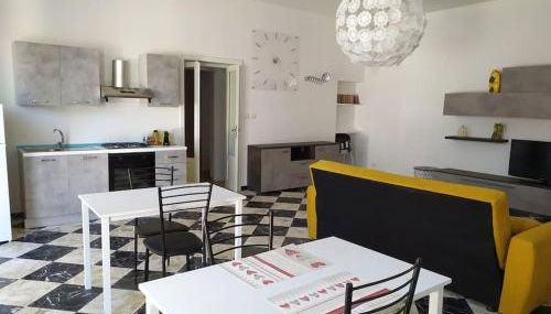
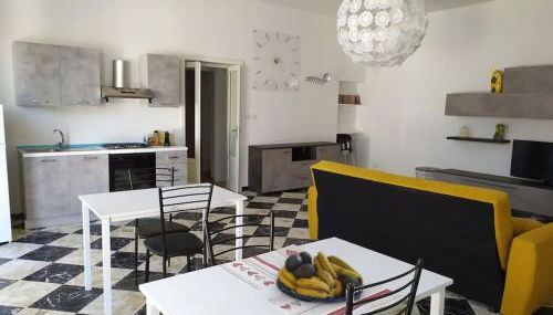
+ fruit bowl [275,250,364,304]
